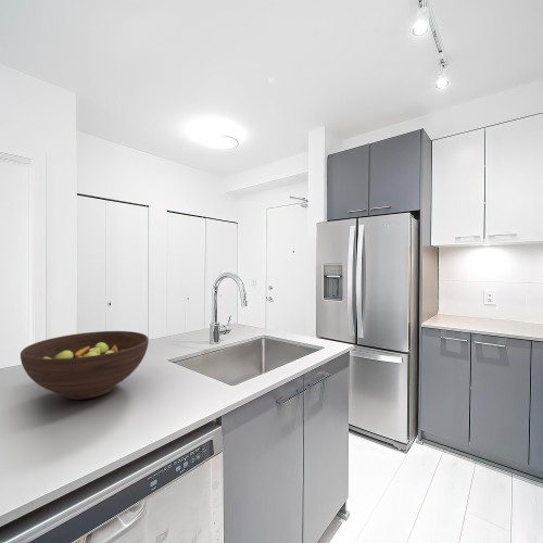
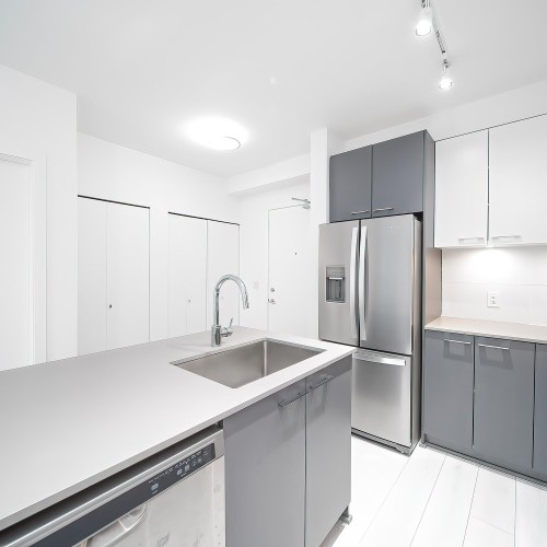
- fruit bowl [20,330,150,401]
